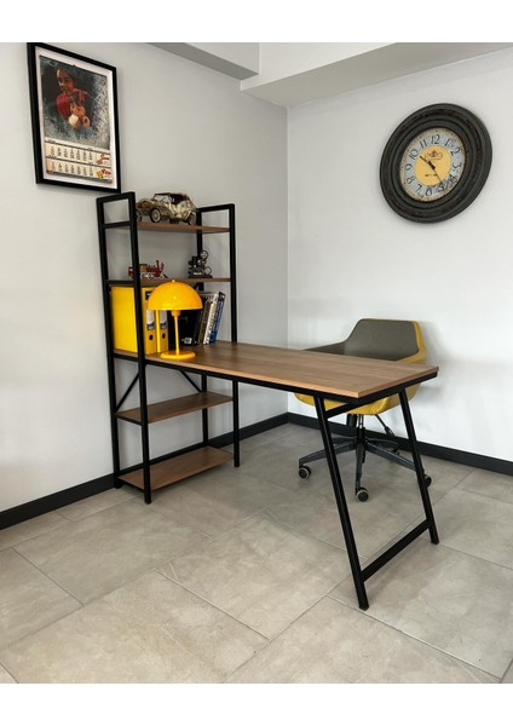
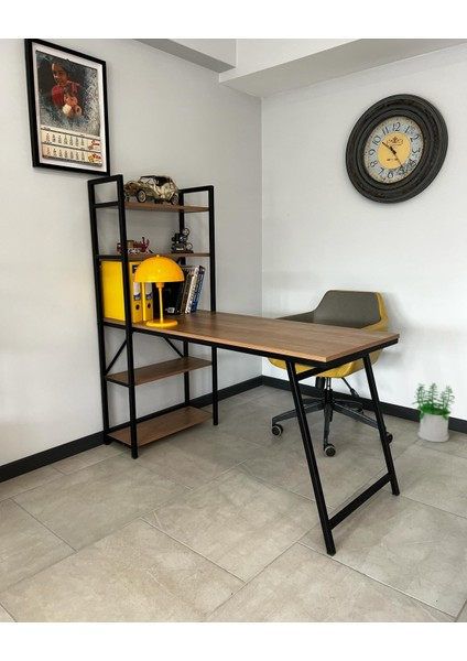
+ potted plant [411,382,456,443]
